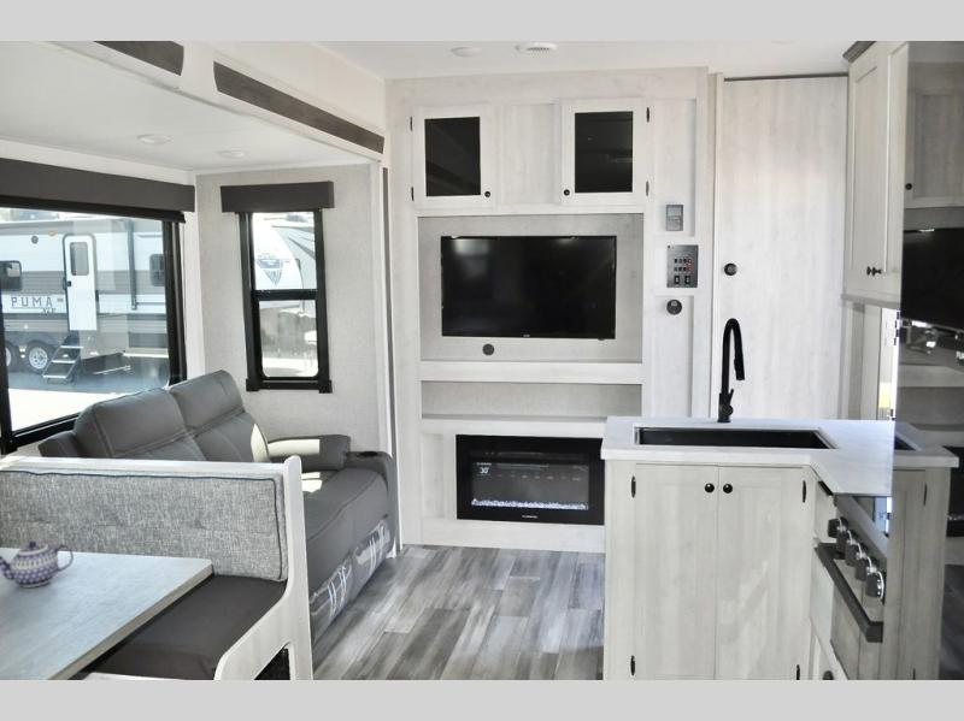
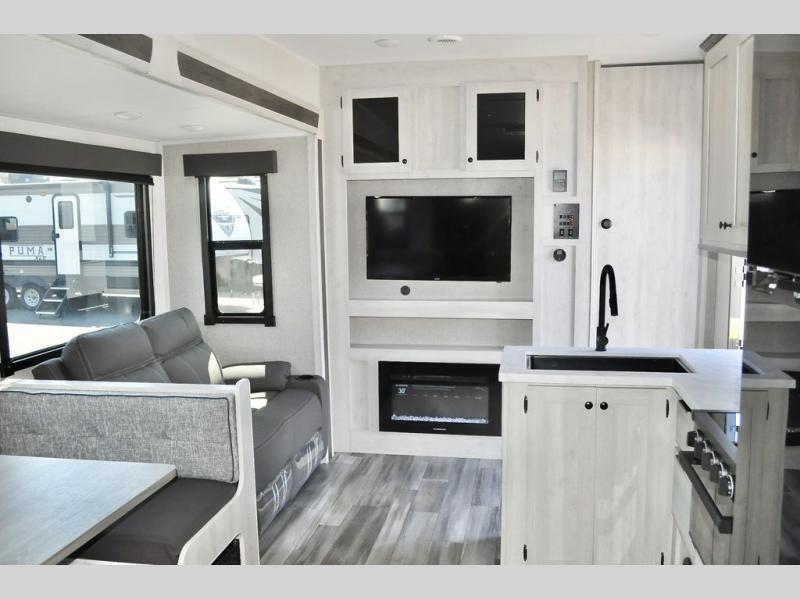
- teapot [0,539,75,589]
